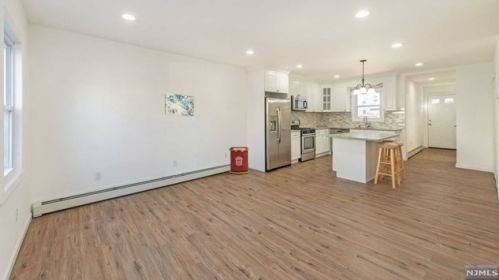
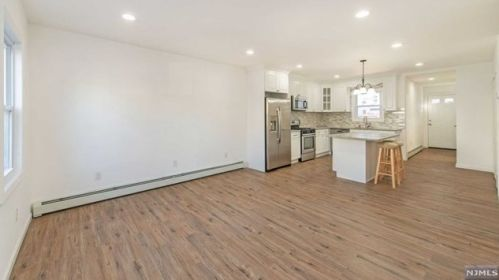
- wall art [164,92,195,117]
- trash can [228,146,250,175]
